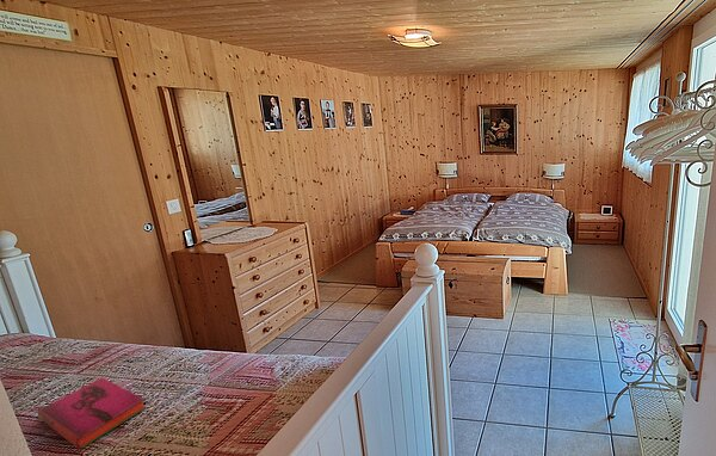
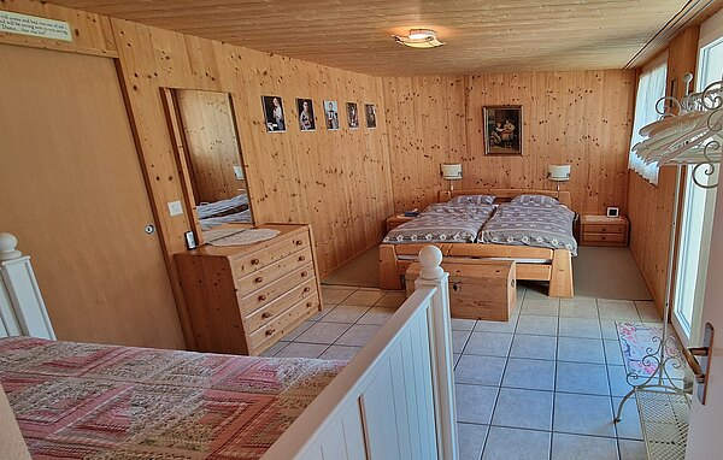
- hardback book [37,376,147,451]
